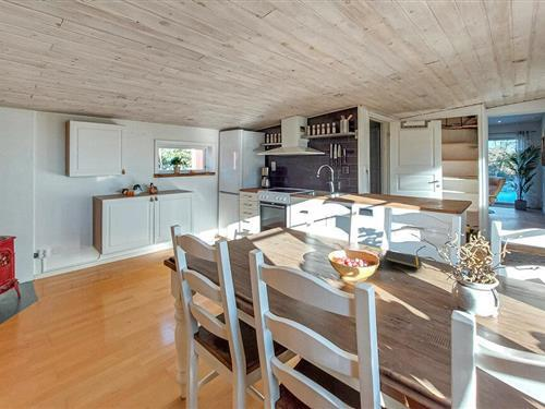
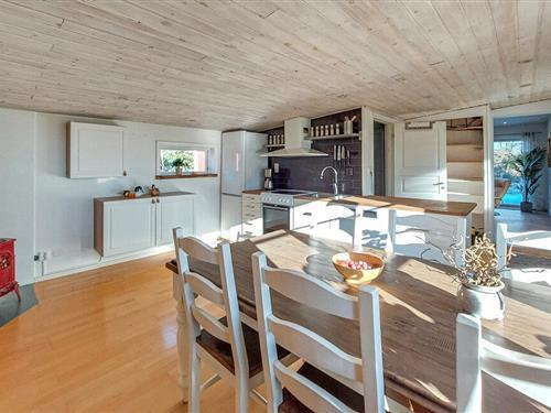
- notepad [383,249,423,269]
